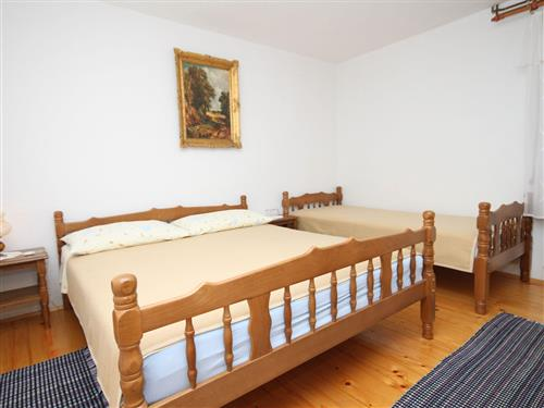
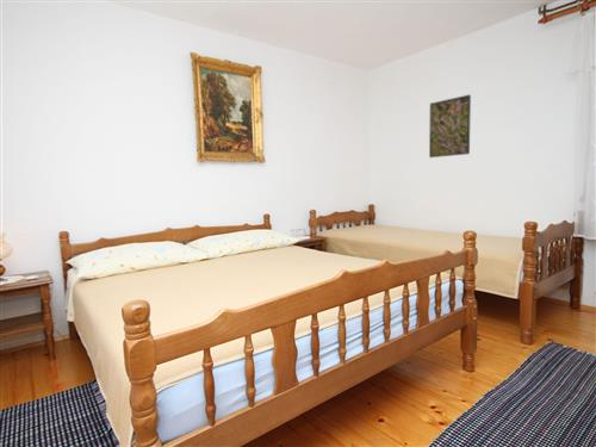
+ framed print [428,93,472,159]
